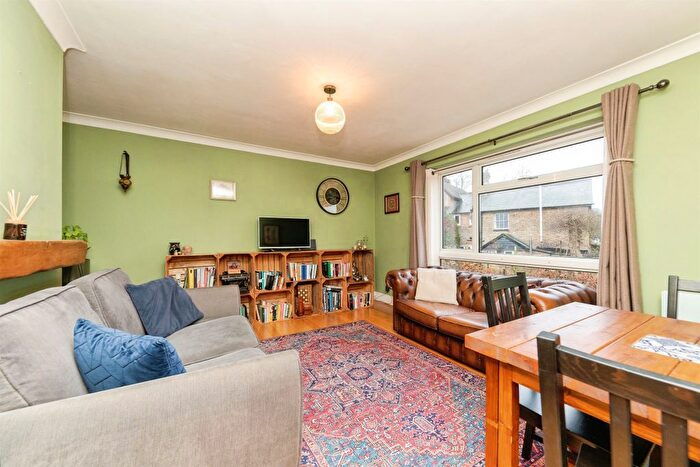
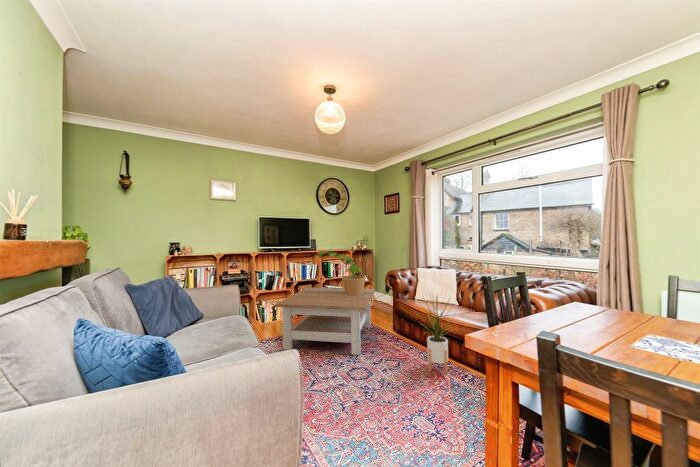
+ potted plant [317,250,367,295]
+ coffee table [275,287,376,356]
+ house plant [413,292,460,375]
